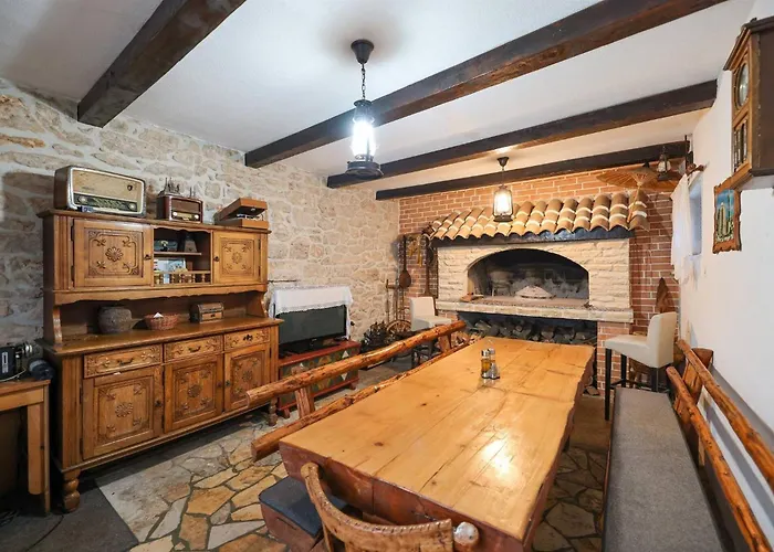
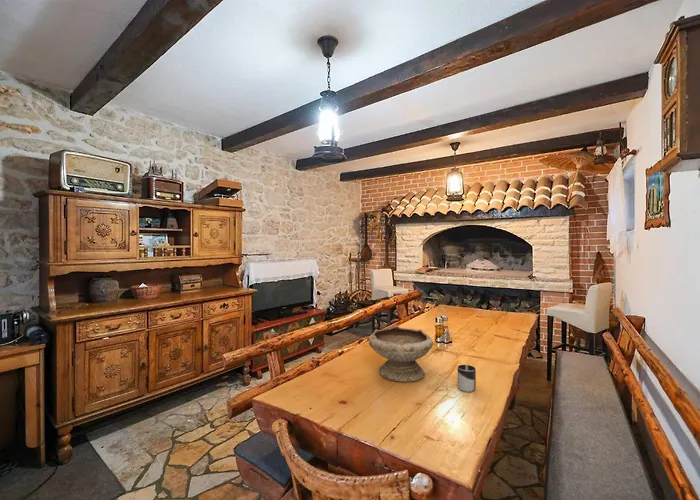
+ bowl [368,325,434,383]
+ cup [457,364,477,393]
